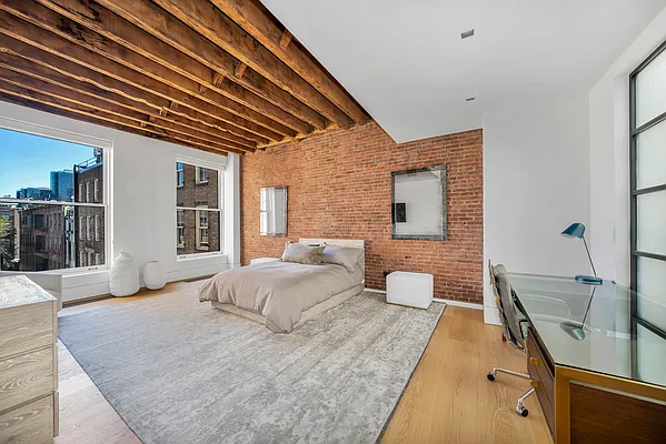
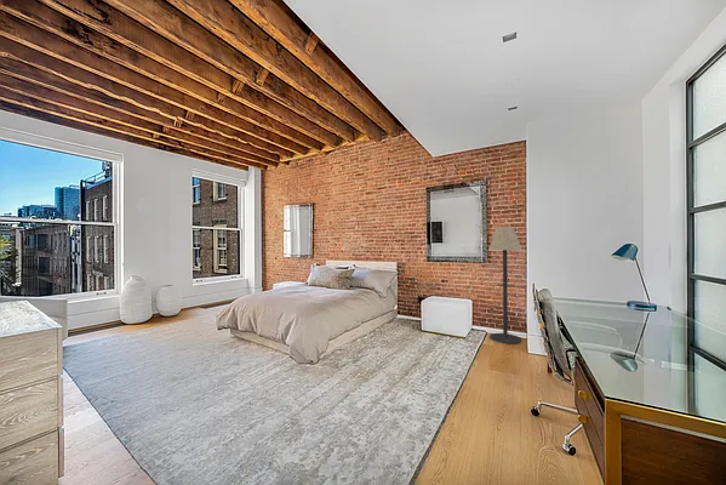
+ floor lamp [488,226,522,346]
